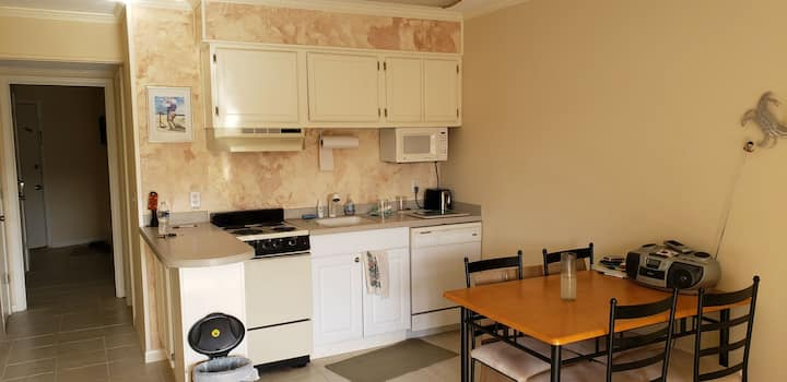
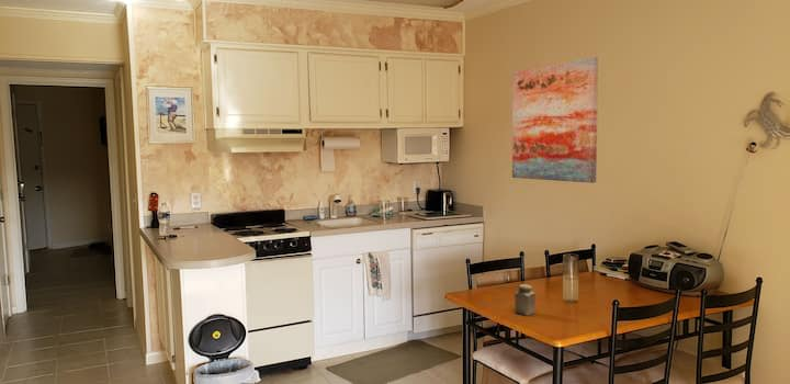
+ wall art [511,56,599,184]
+ salt shaker [514,283,537,317]
